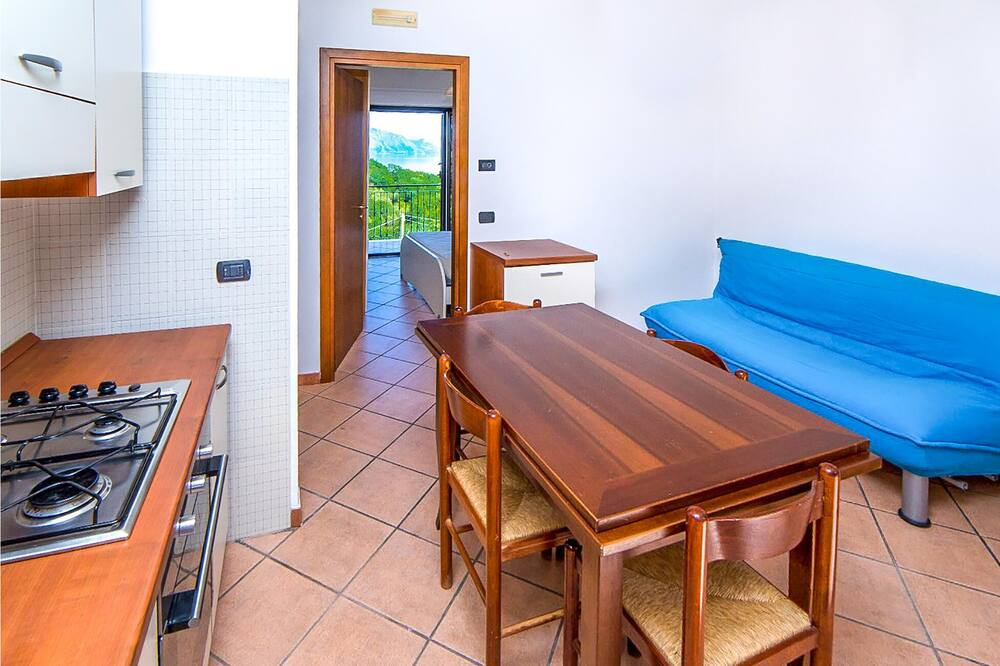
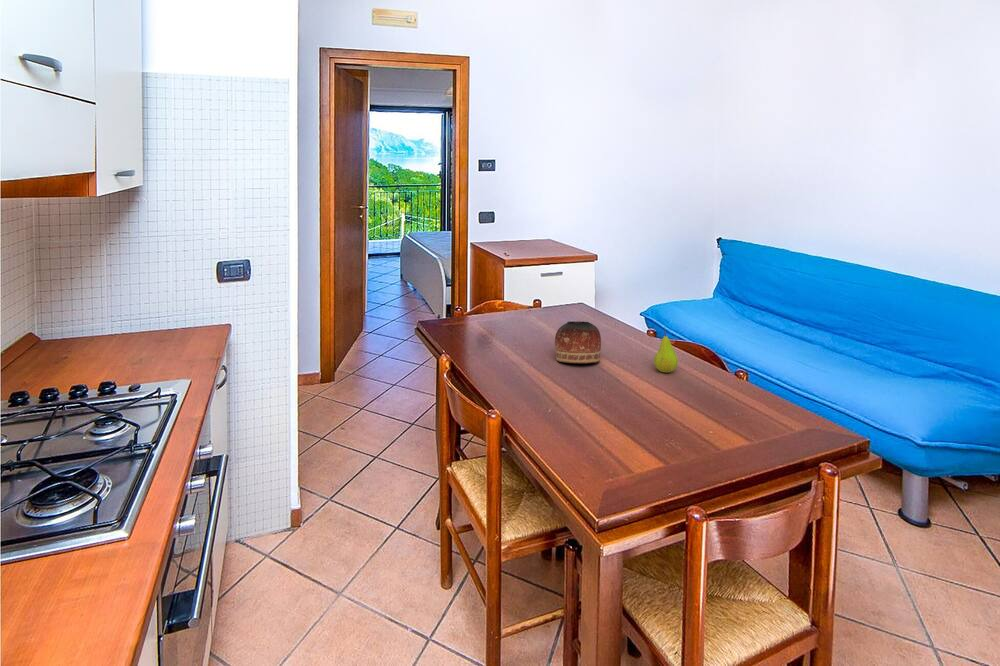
+ fruit [653,329,679,373]
+ bowl [554,320,602,364]
